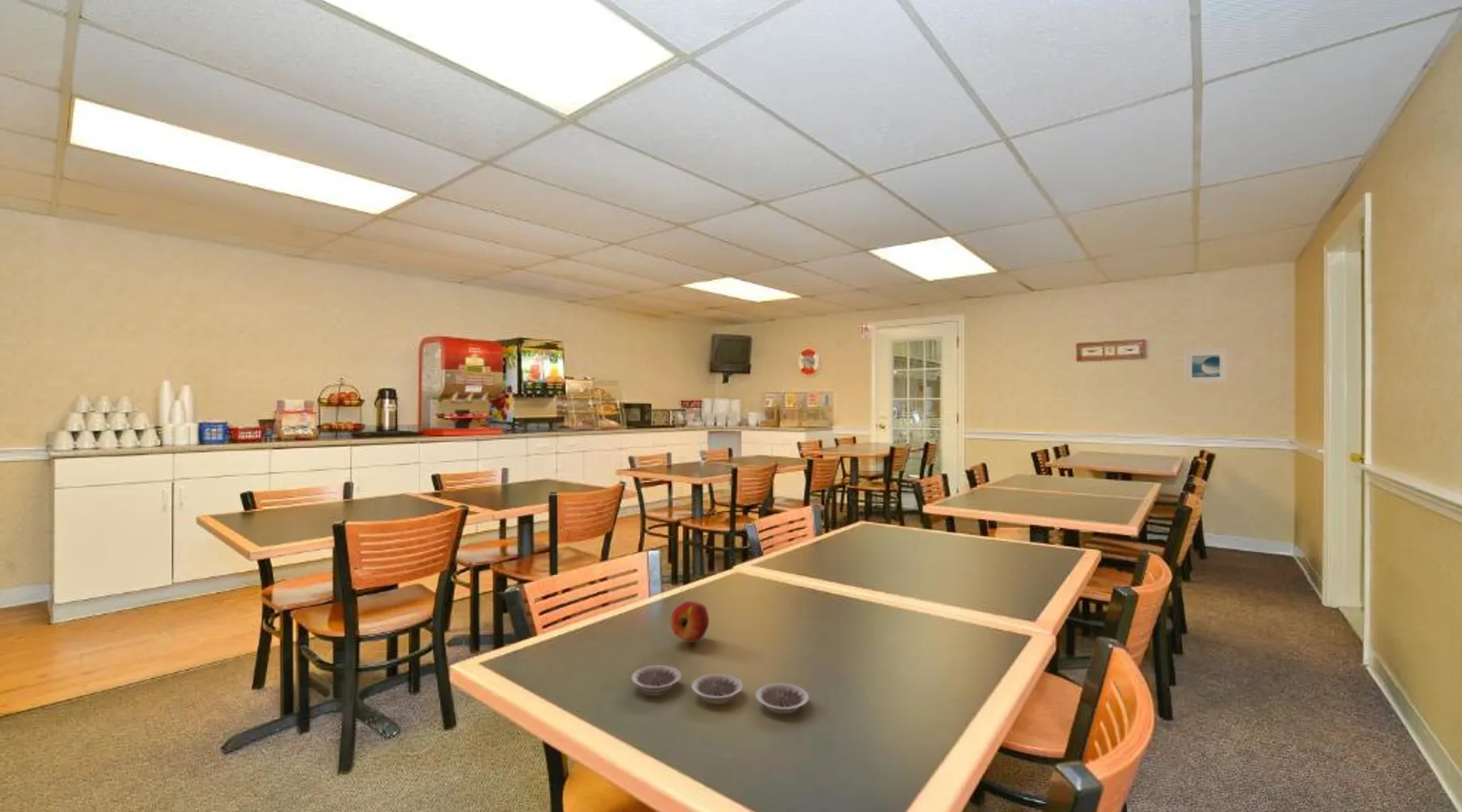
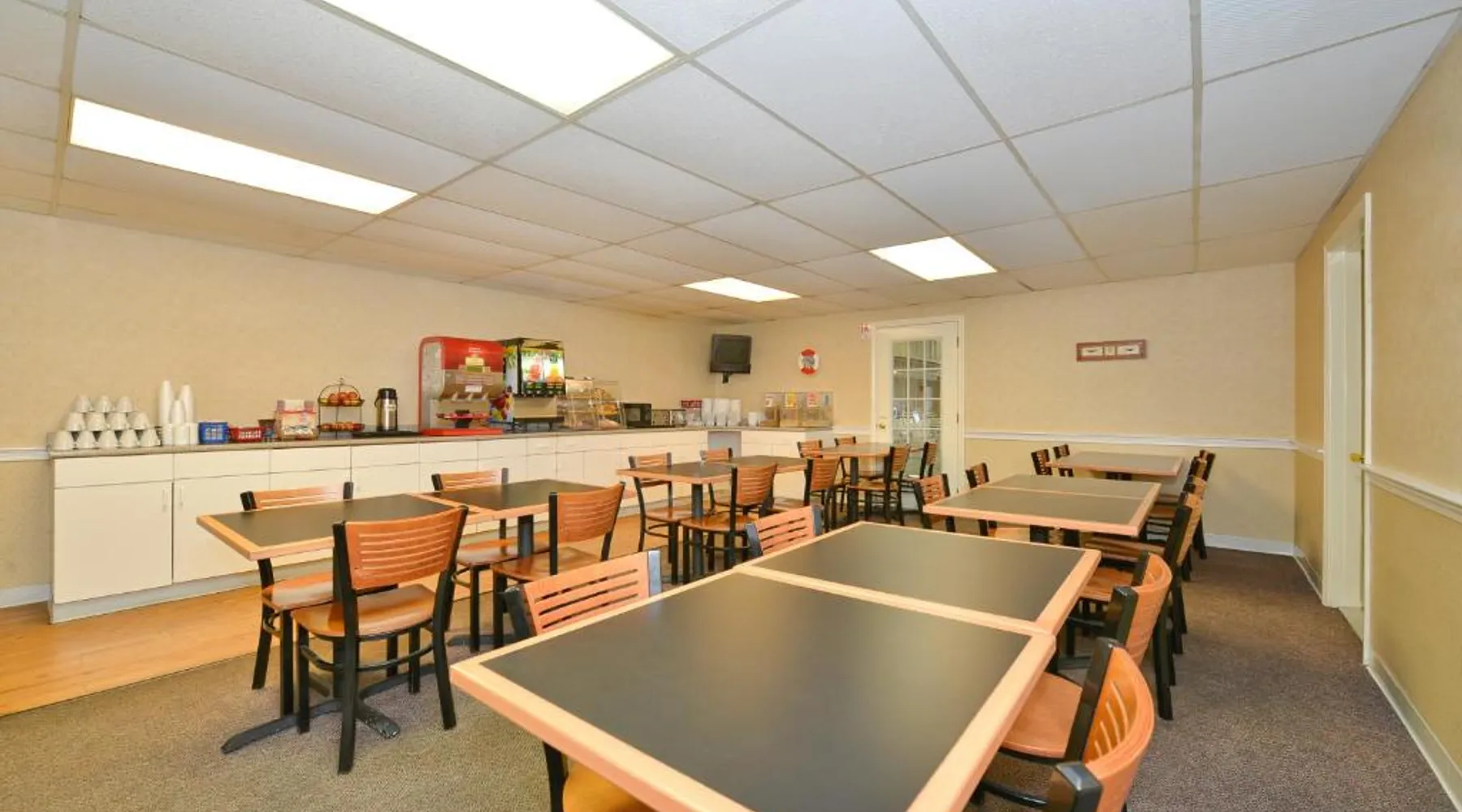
- plate [630,664,810,714]
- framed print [1183,348,1229,384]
- apple [669,600,710,643]
